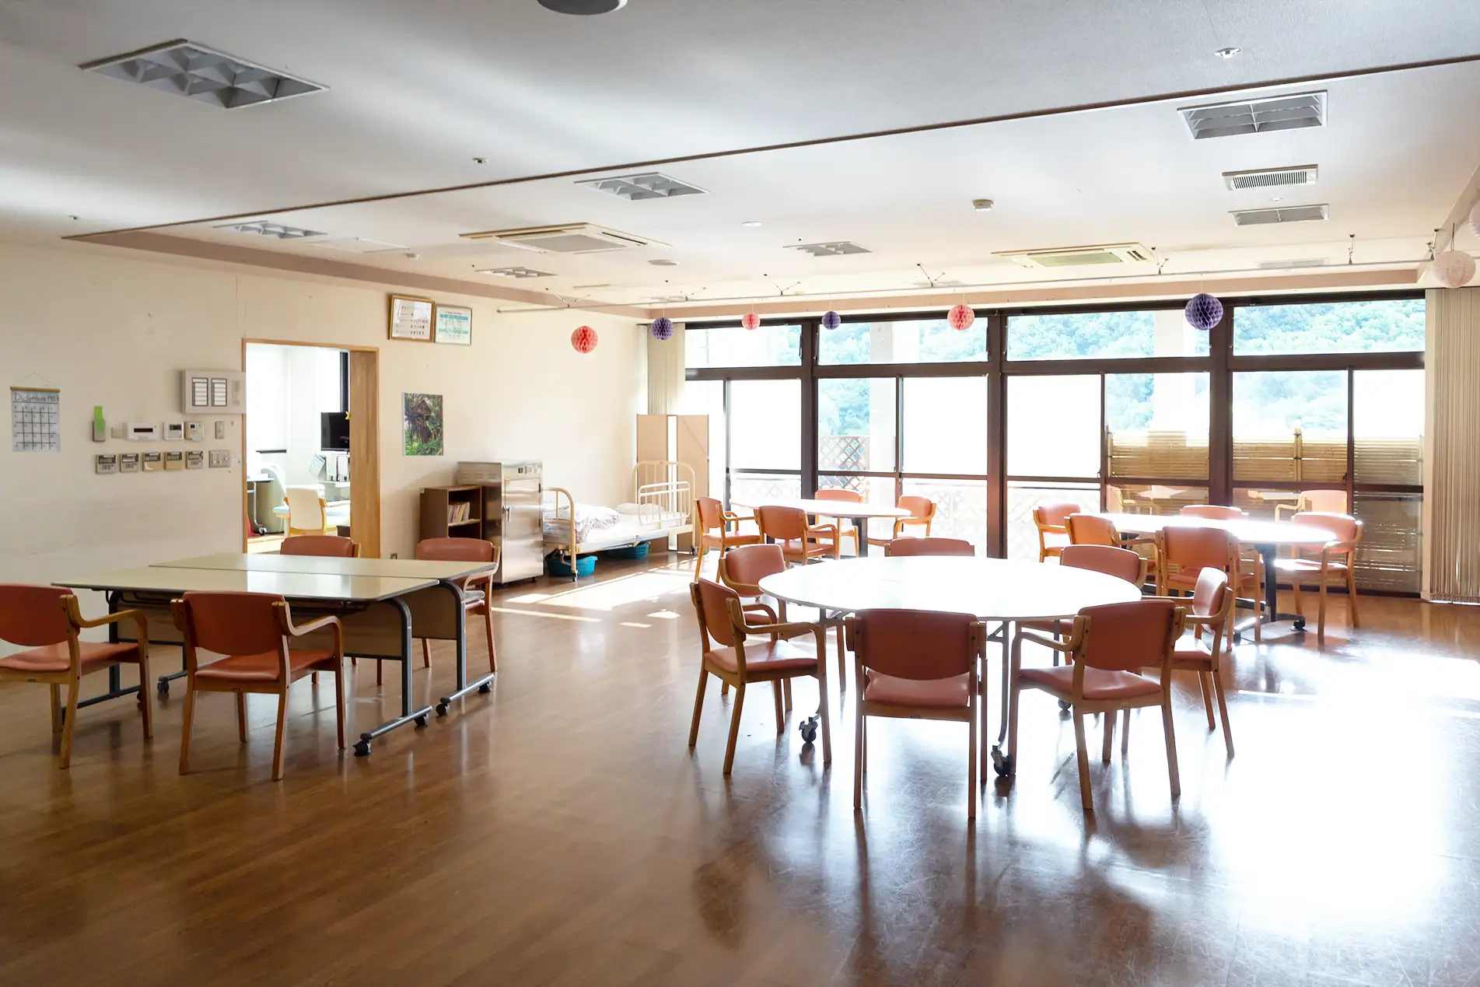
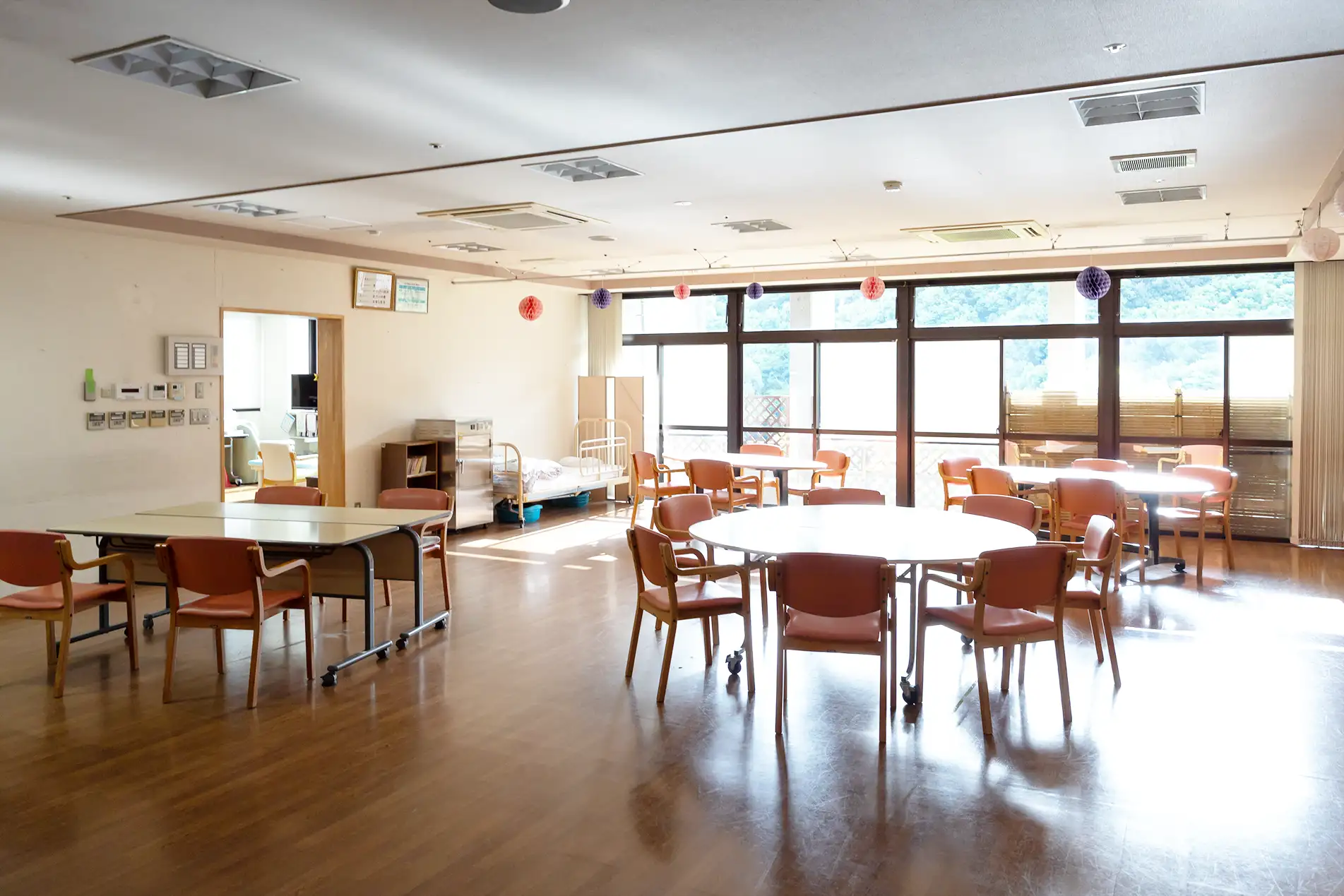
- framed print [401,391,445,456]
- calendar [9,372,62,453]
